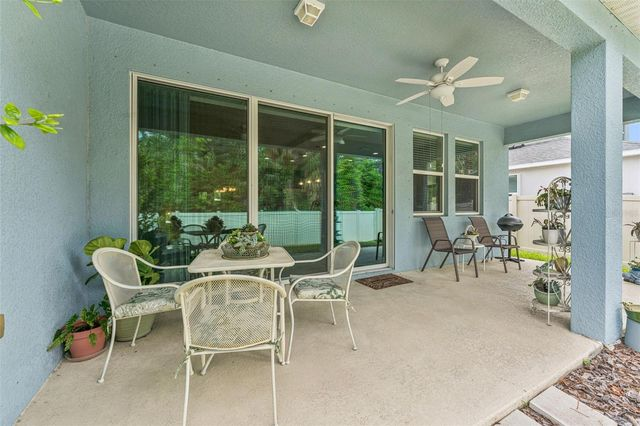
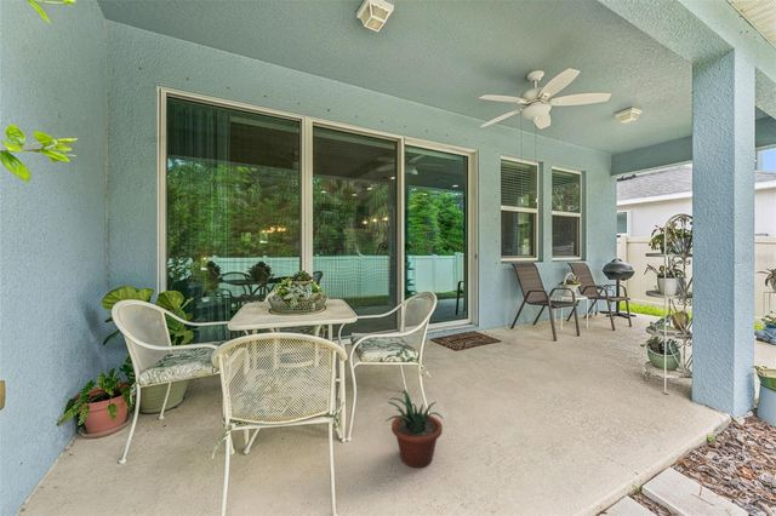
+ potted plant [384,389,445,469]
